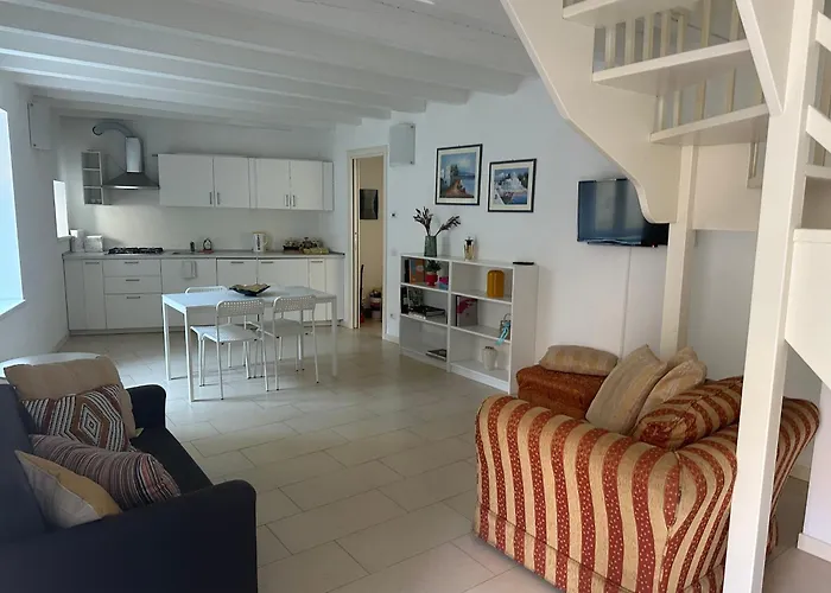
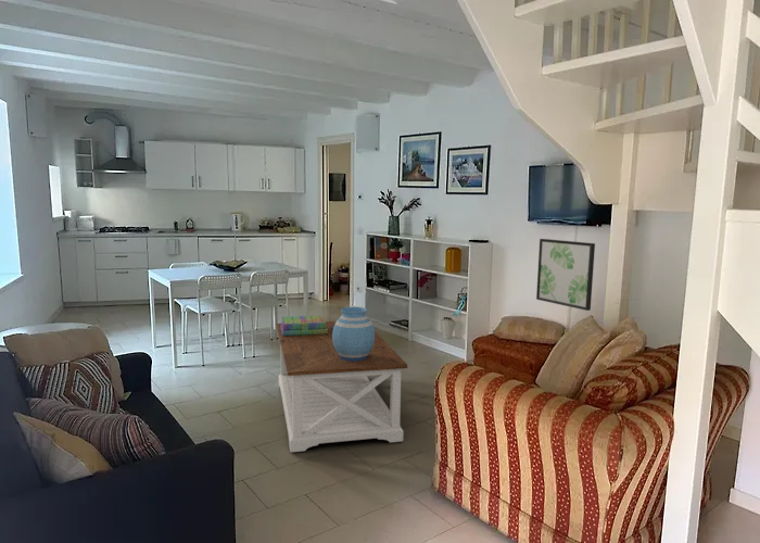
+ coffee table [276,320,408,453]
+ vase [332,306,376,362]
+ wall art [535,238,596,312]
+ stack of books [279,315,328,336]
